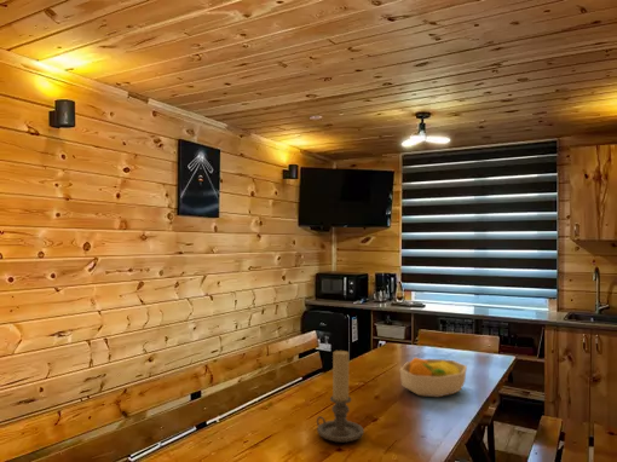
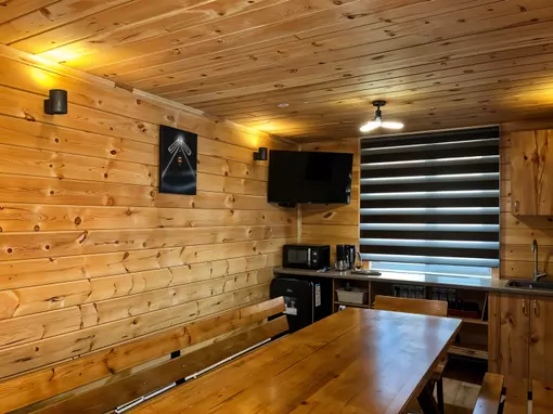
- candle holder [316,350,365,444]
- fruit bowl [399,357,468,398]
